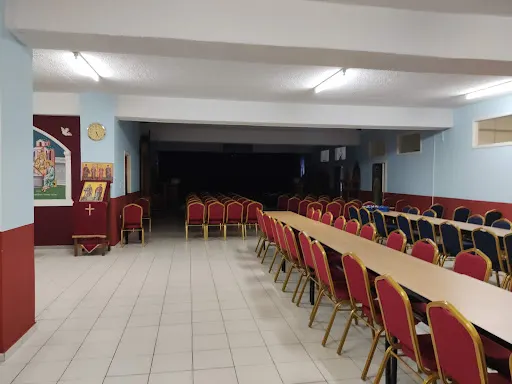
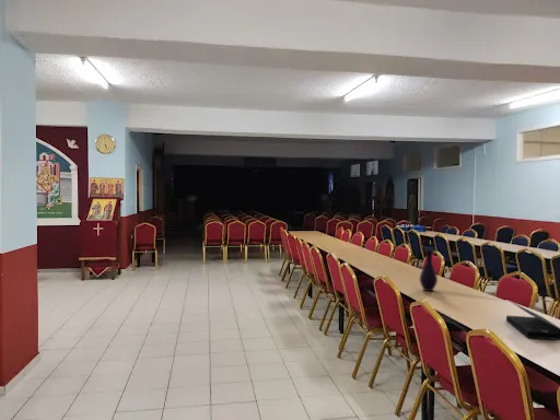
+ book [505,300,560,341]
+ vase [419,248,439,292]
